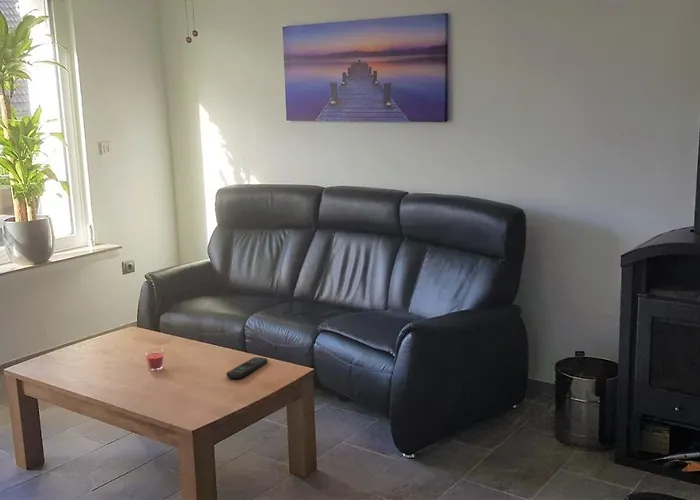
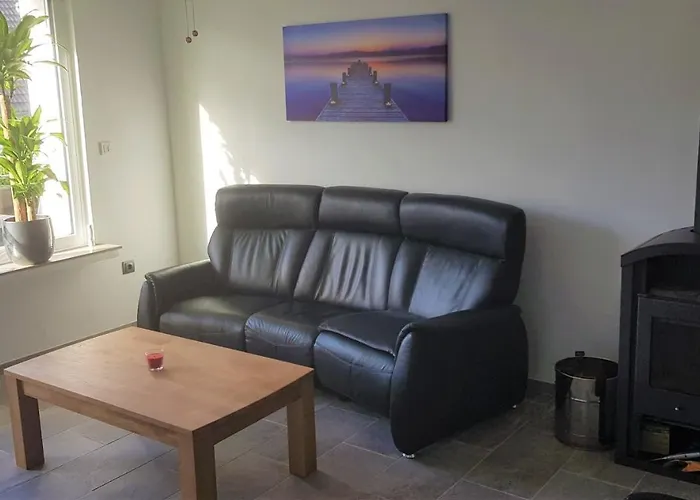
- remote control [226,356,268,379]
